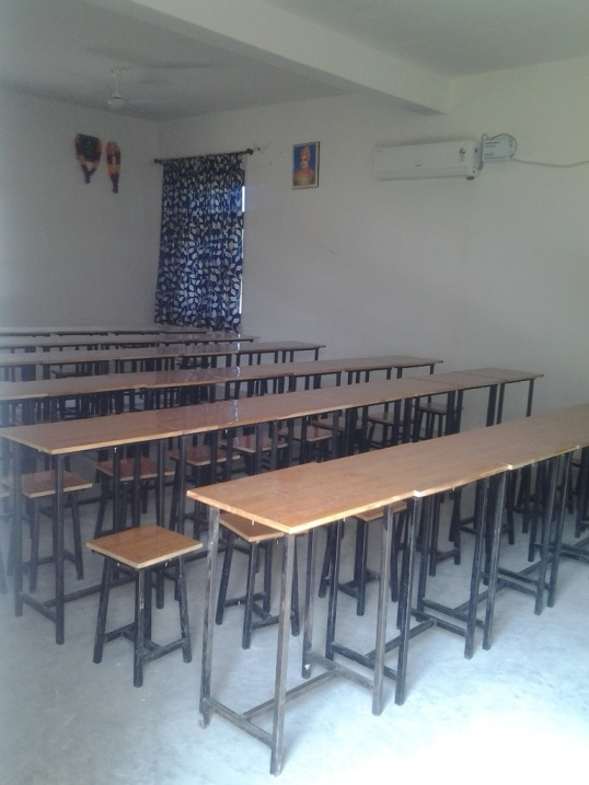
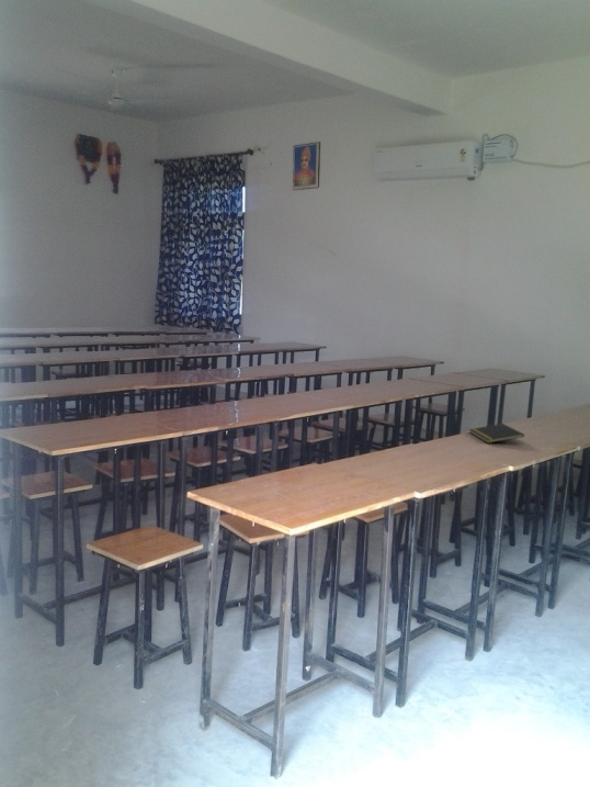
+ notepad [468,423,525,445]
